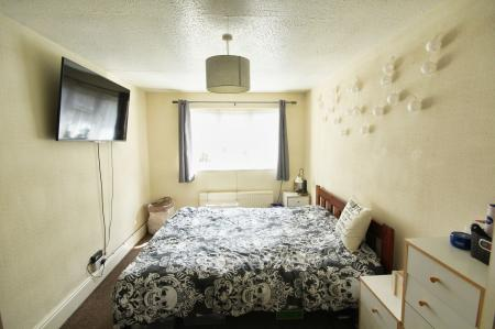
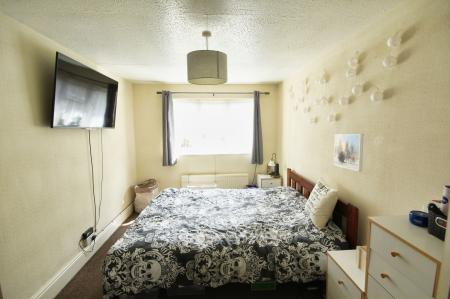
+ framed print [333,133,365,172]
